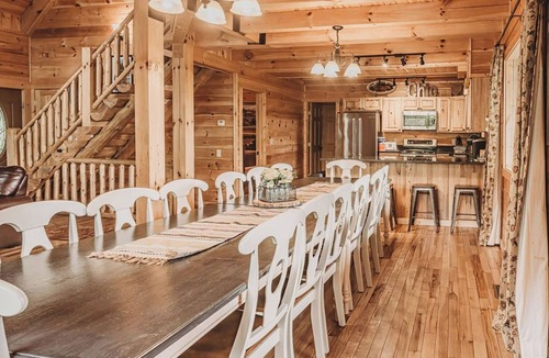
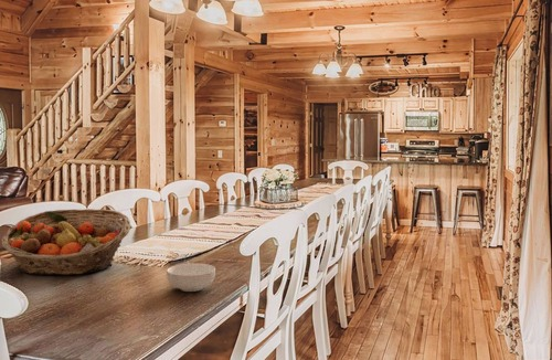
+ fruit basket [0,208,131,276]
+ cereal bowl [166,263,216,293]
